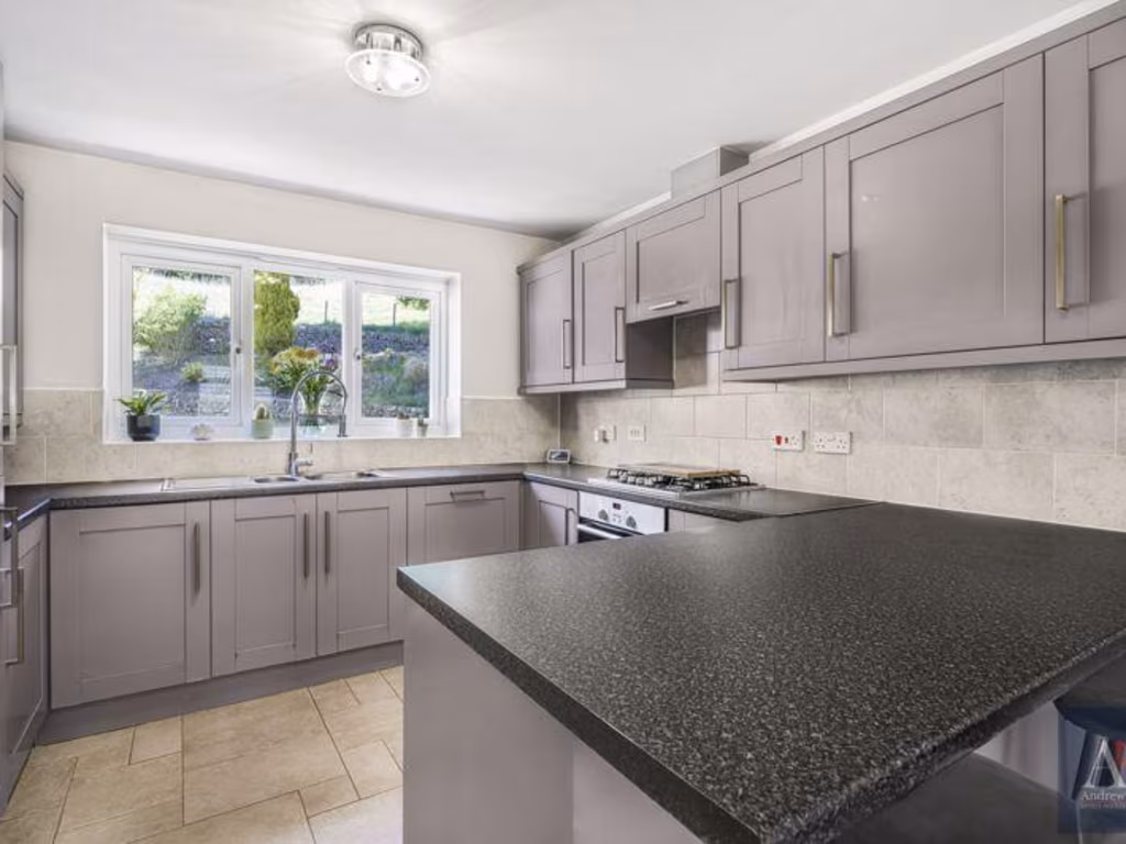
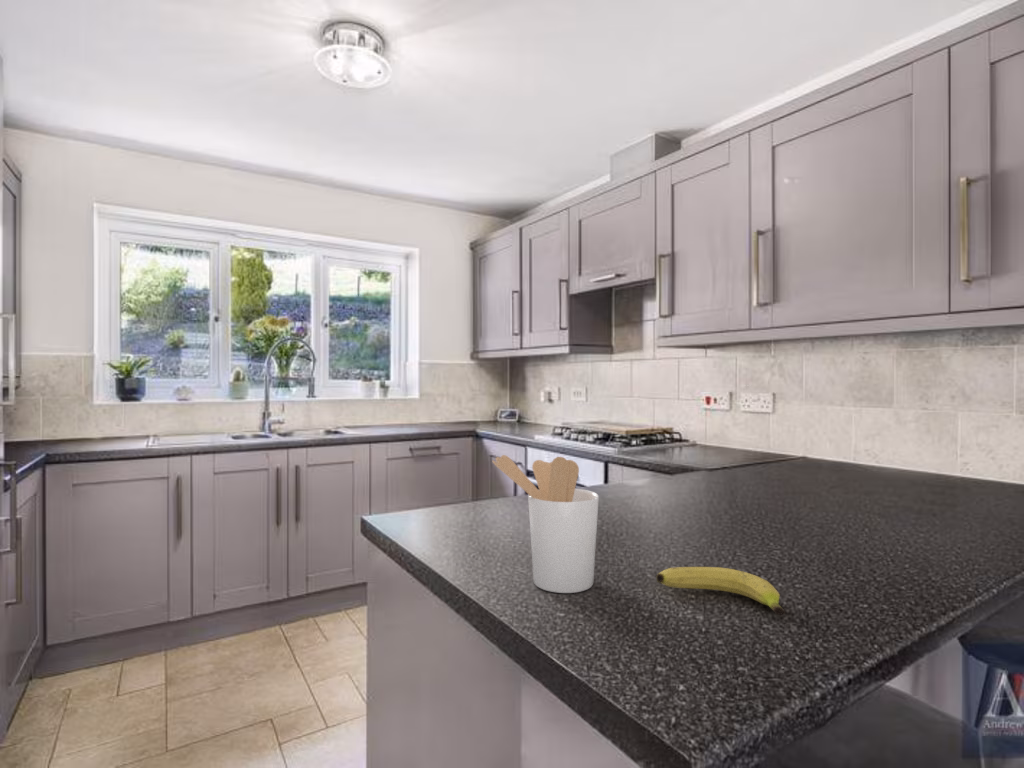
+ utensil holder [491,454,600,594]
+ fruit [655,566,786,616]
